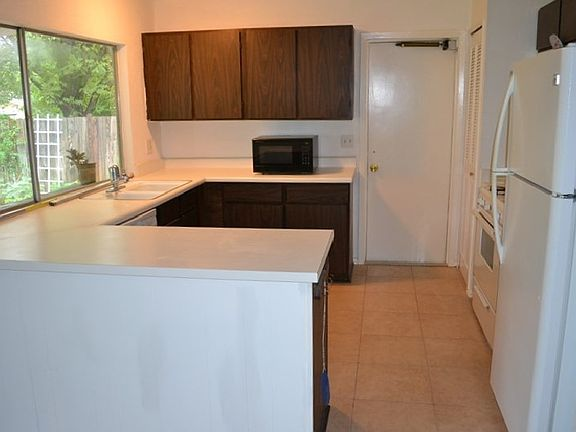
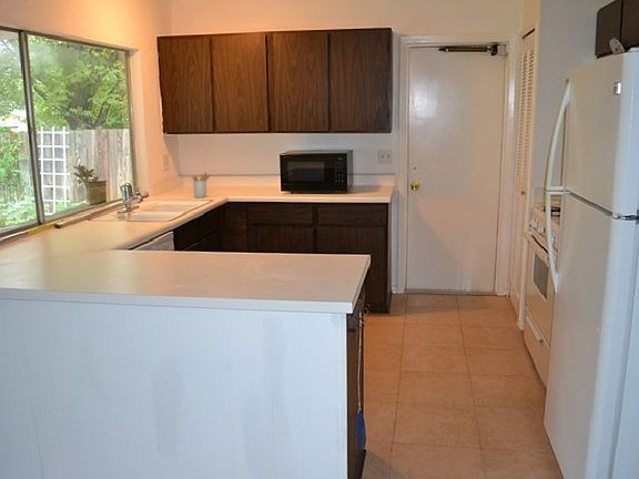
+ utensil holder [191,172,212,198]
